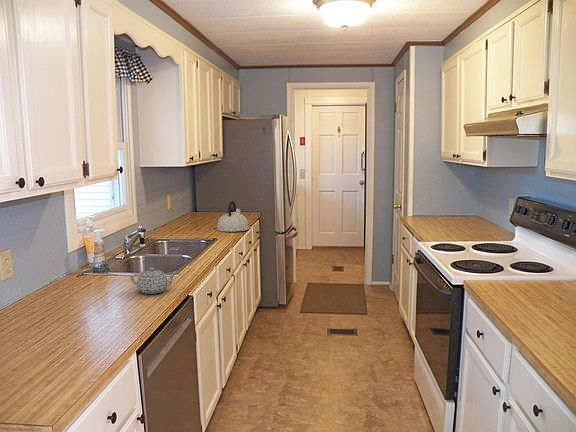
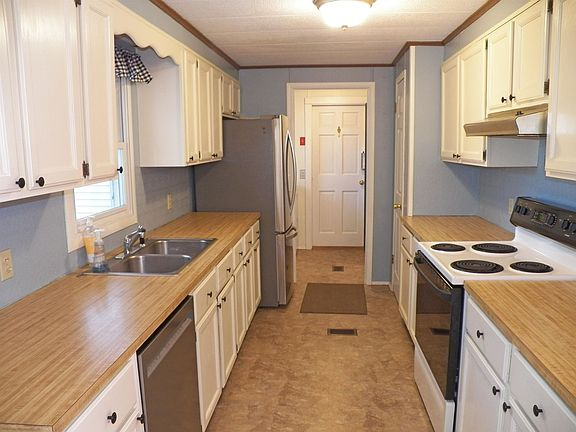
- kettle [216,200,250,233]
- teapot [129,267,178,295]
